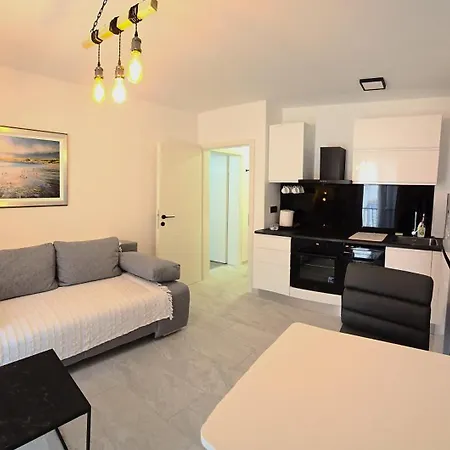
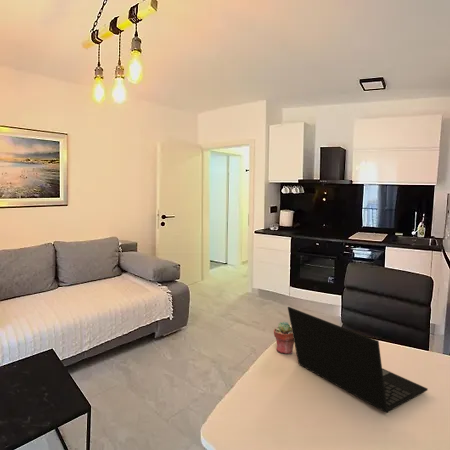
+ laptop [287,306,429,414]
+ potted succulent [273,321,295,355]
